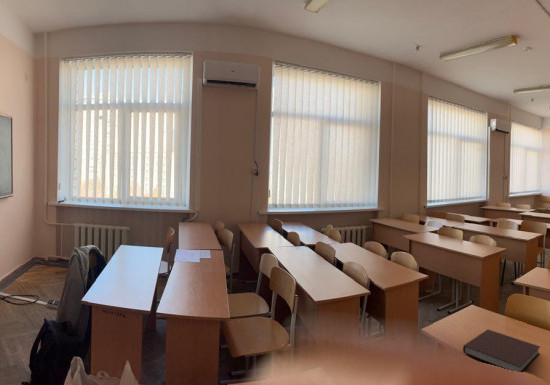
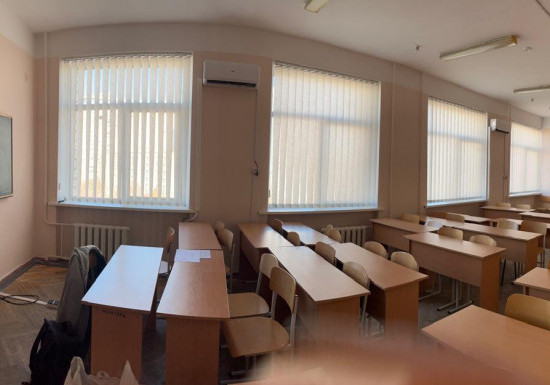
- notebook [462,329,541,373]
